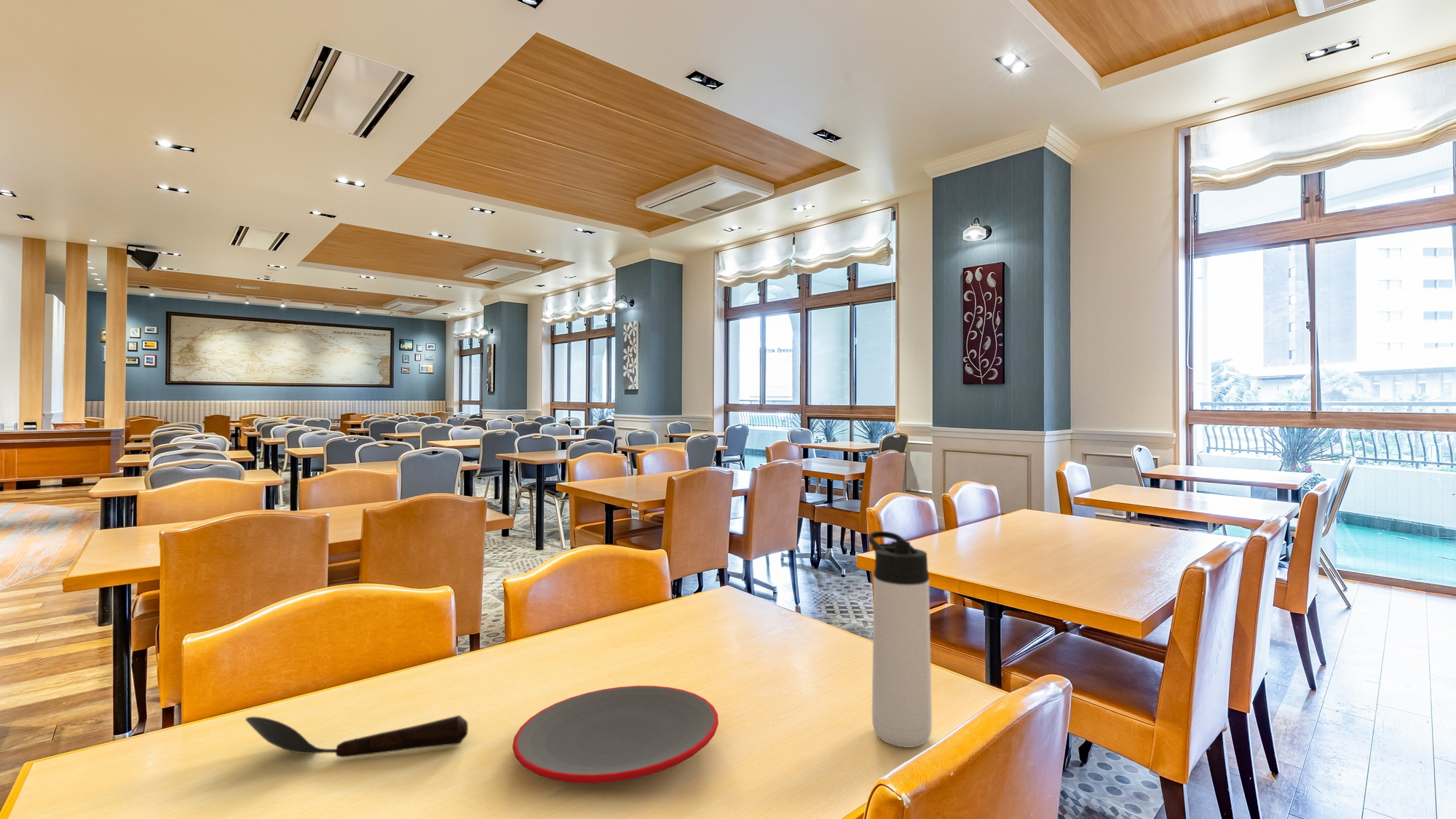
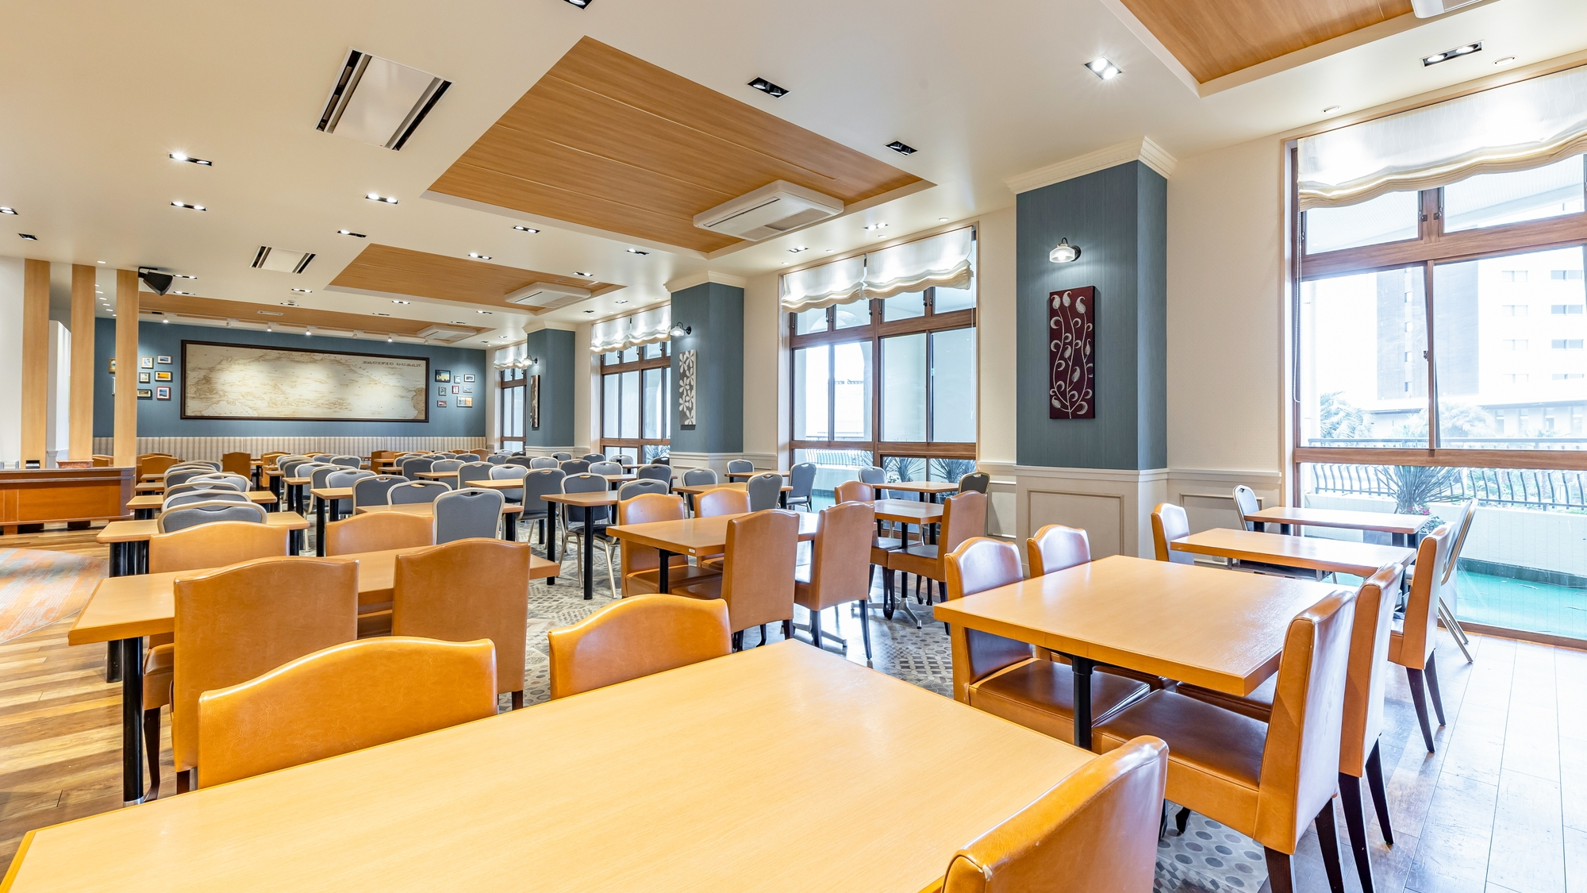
- spoon [245,714,469,759]
- plate [512,685,719,784]
- thermos bottle [868,531,933,748]
